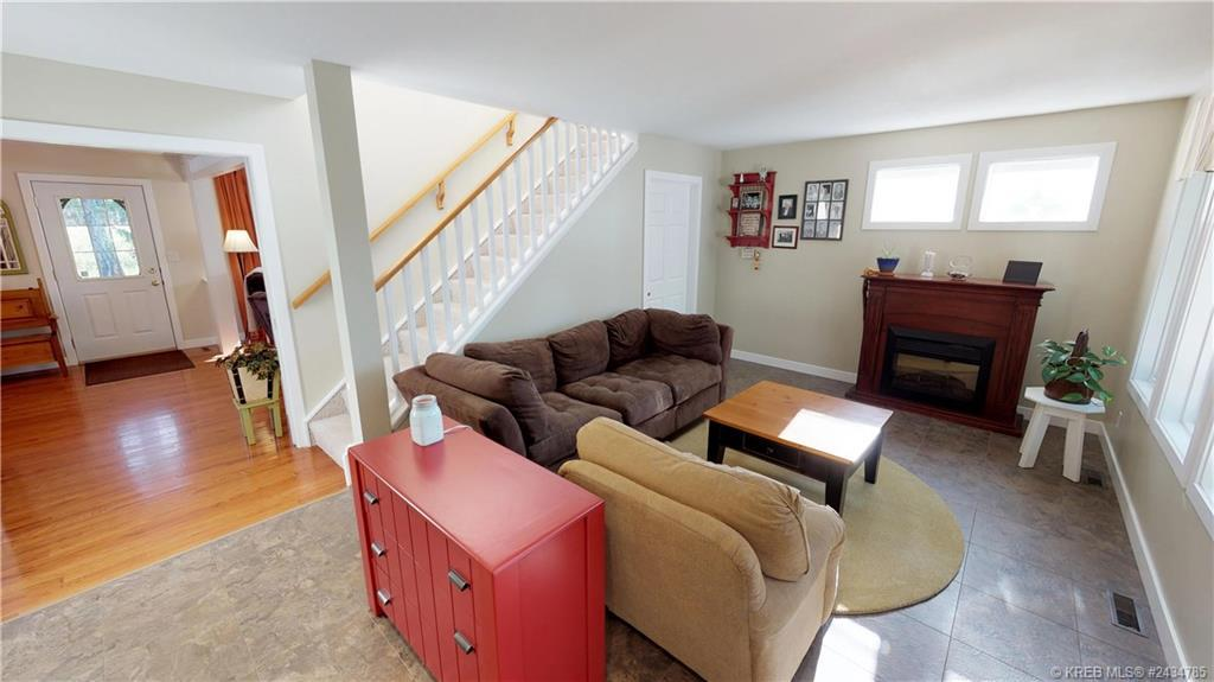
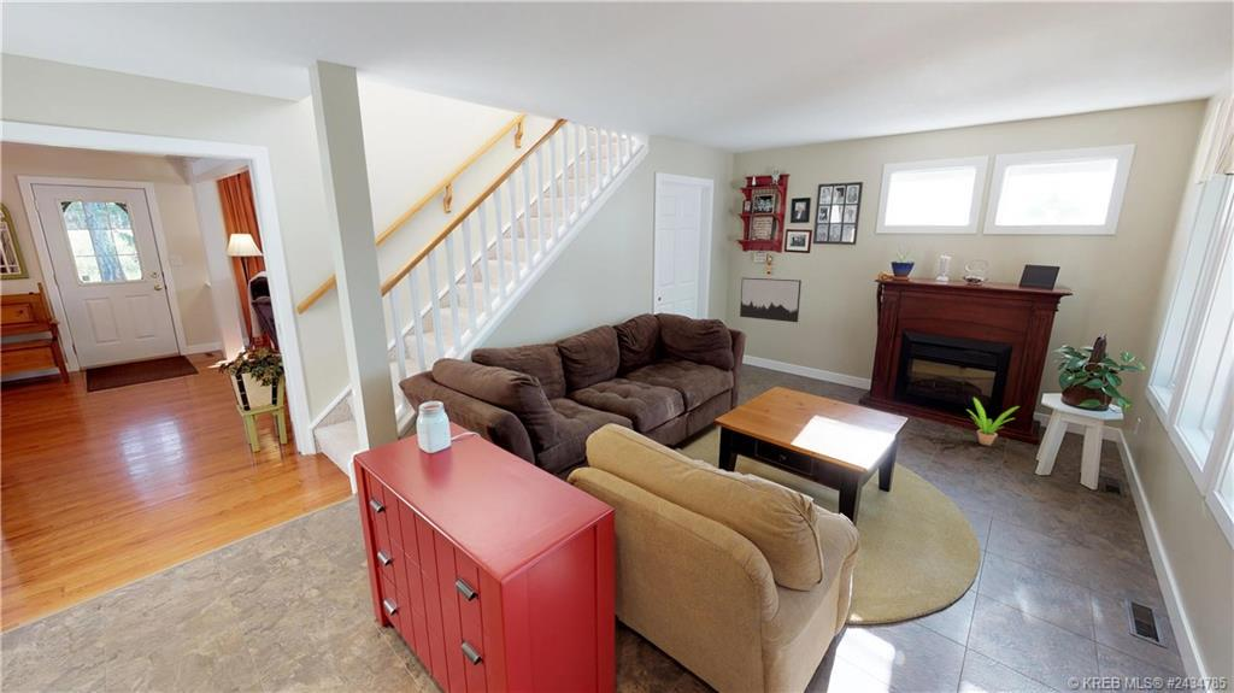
+ wall art [739,276,803,323]
+ potted plant [966,397,1021,446]
